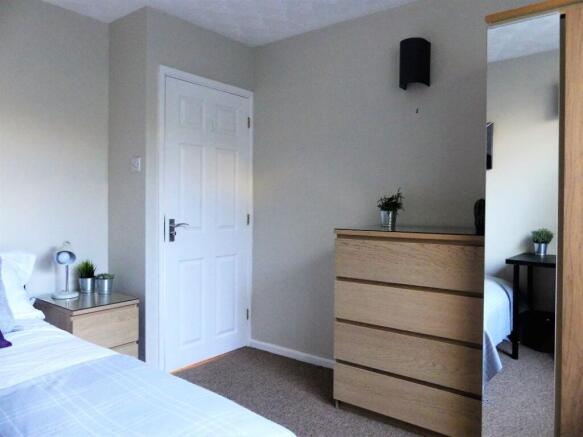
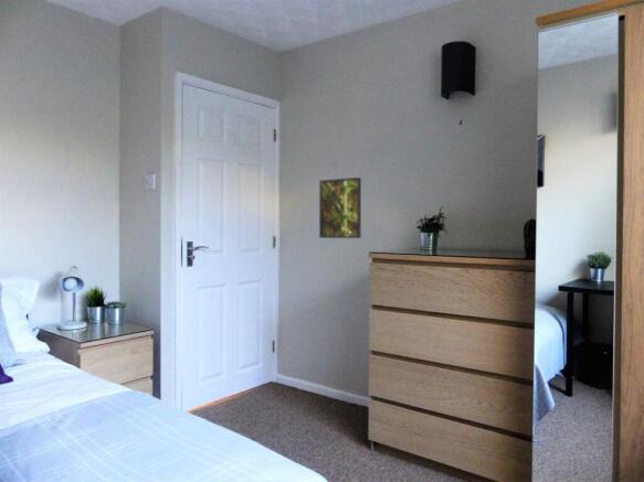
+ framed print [318,176,362,239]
